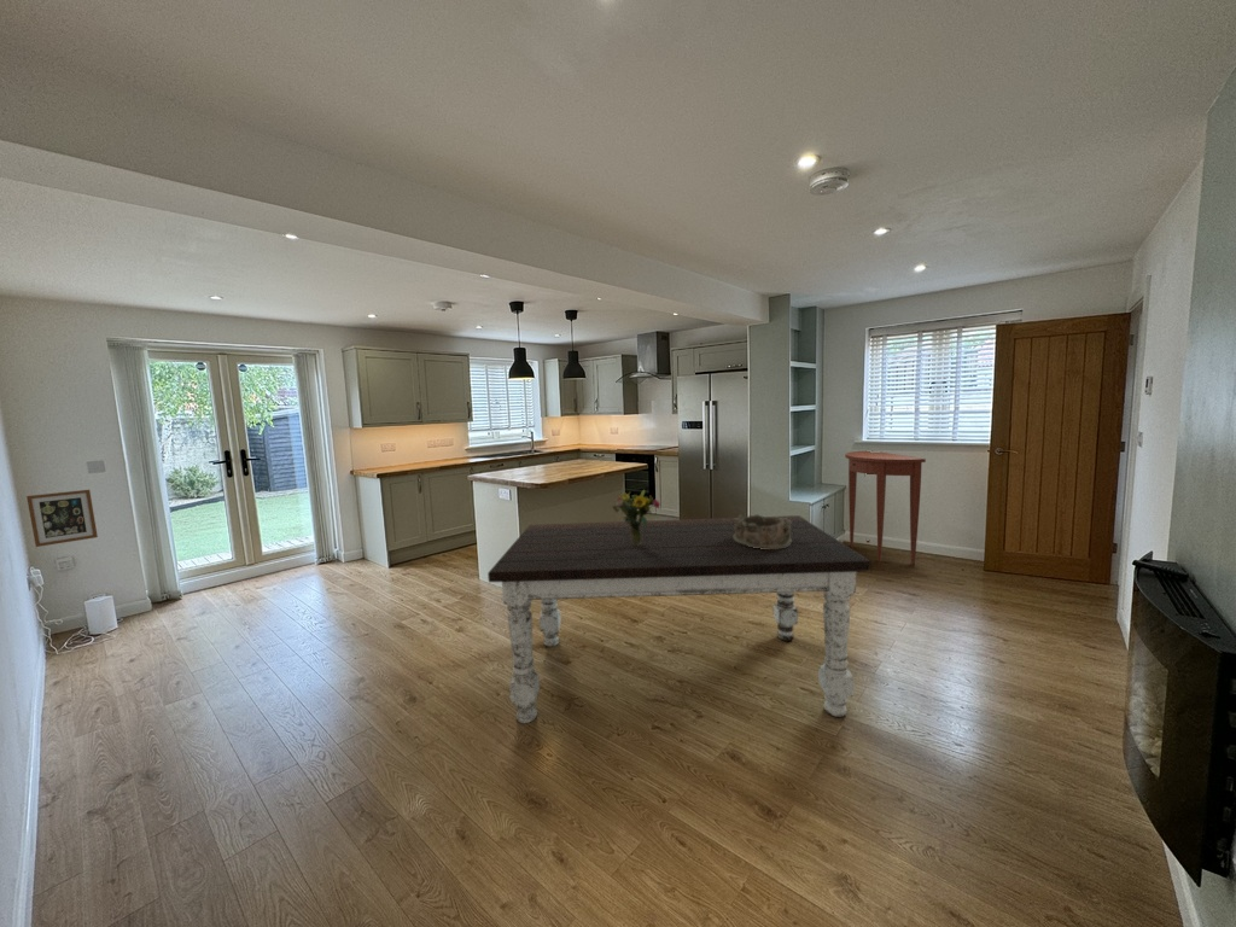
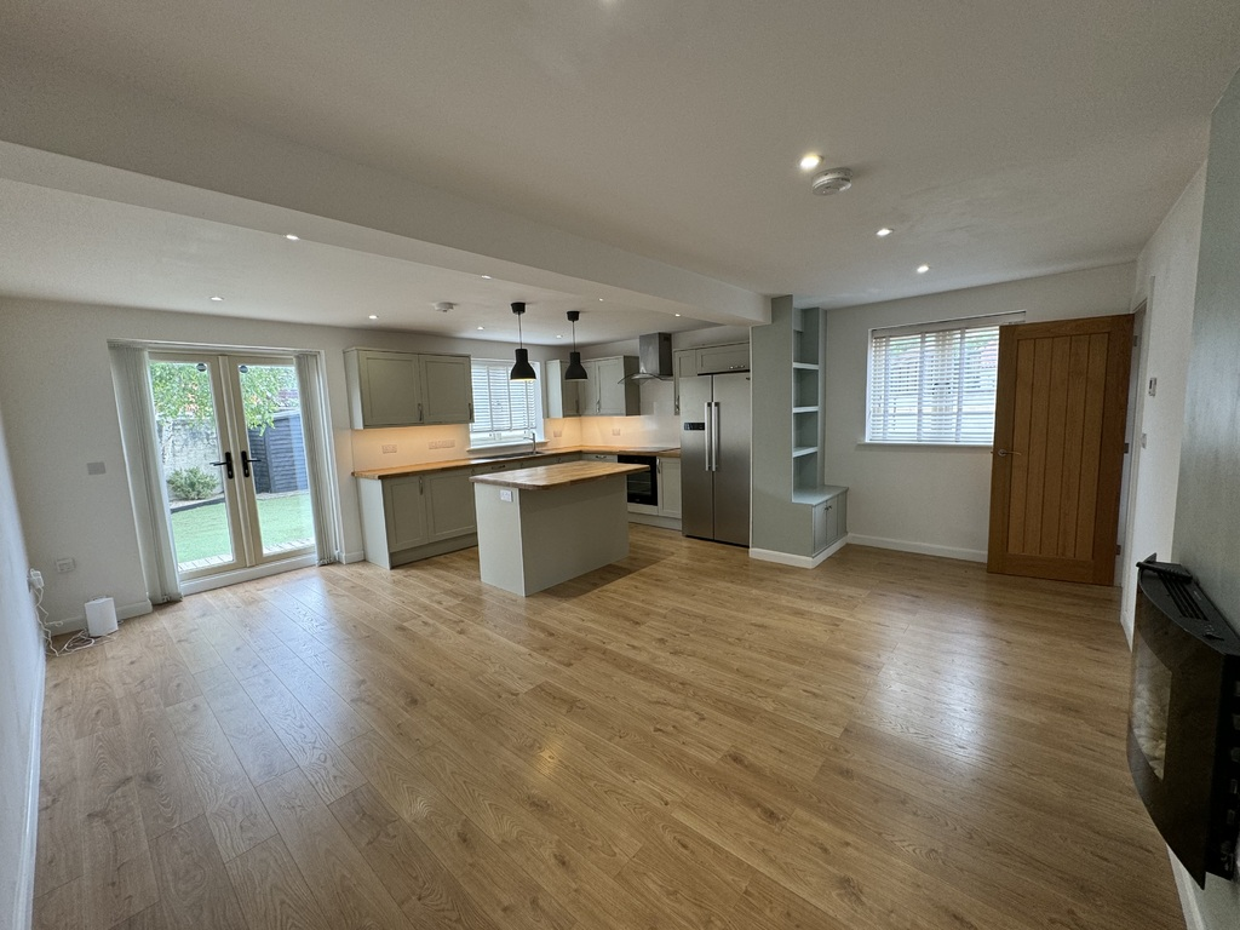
- bouquet [611,489,661,546]
- console table [844,450,927,566]
- wall art [25,489,99,548]
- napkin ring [733,513,792,549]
- dining table [486,514,873,724]
